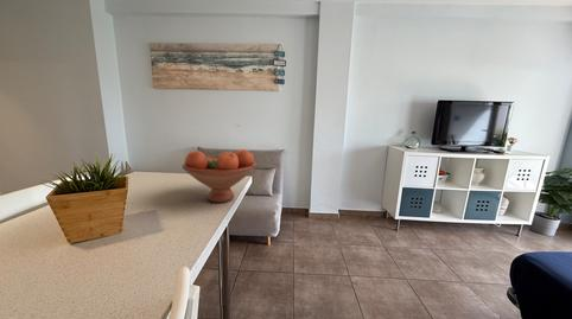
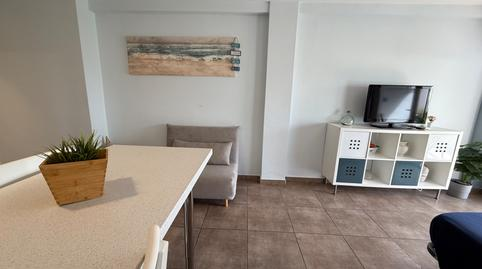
- fruit bowl [182,148,258,204]
